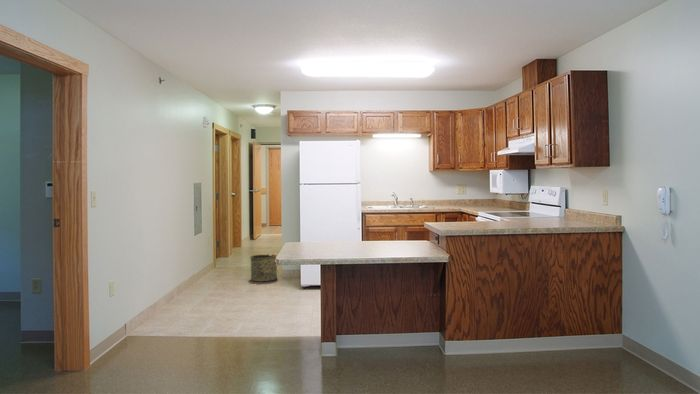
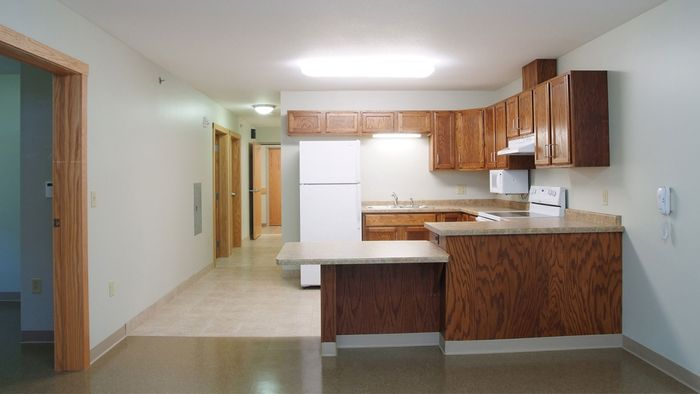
- bucket [250,253,278,282]
